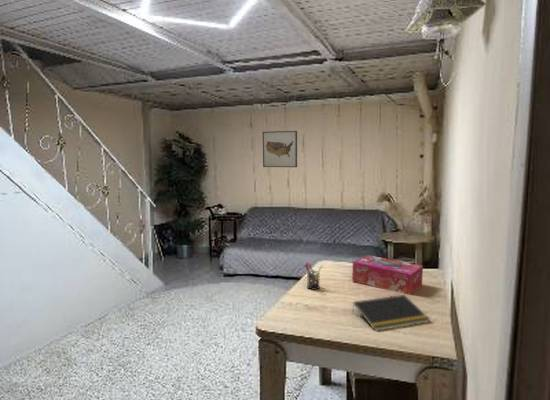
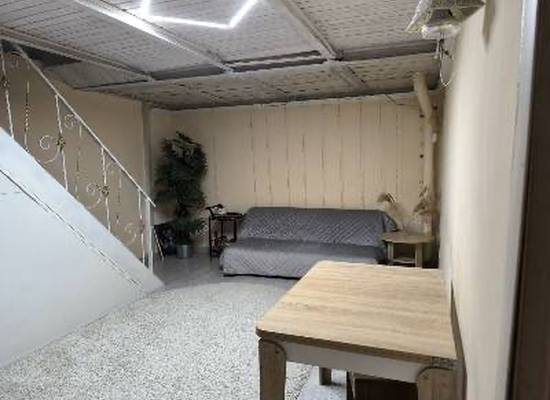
- notepad [351,294,431,332]
- pen holder [304,261,323,291]
- tissue box [351,254,424,296]
- wall art [262,130,298,168]
